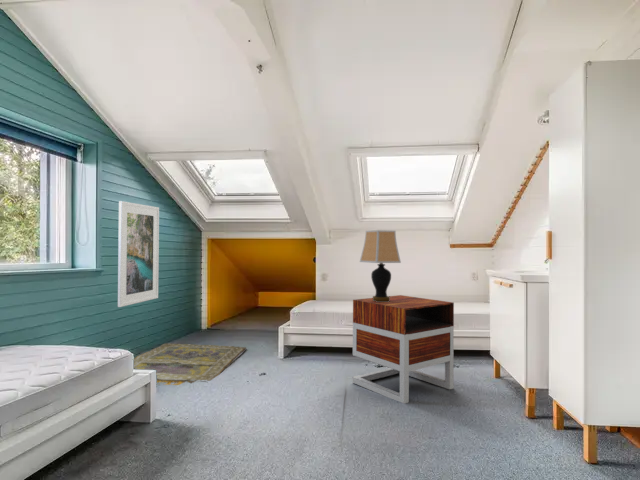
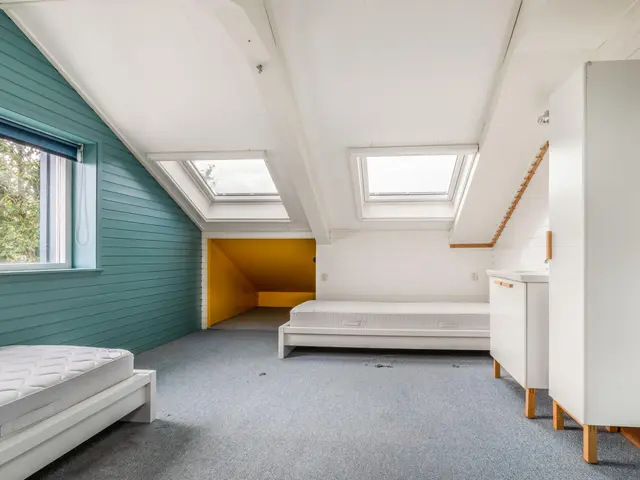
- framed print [117,200,160,308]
- rug [133,342,248,386]
- nightstand [352,294,455,404]
- table lamp [359,229,402,302]
